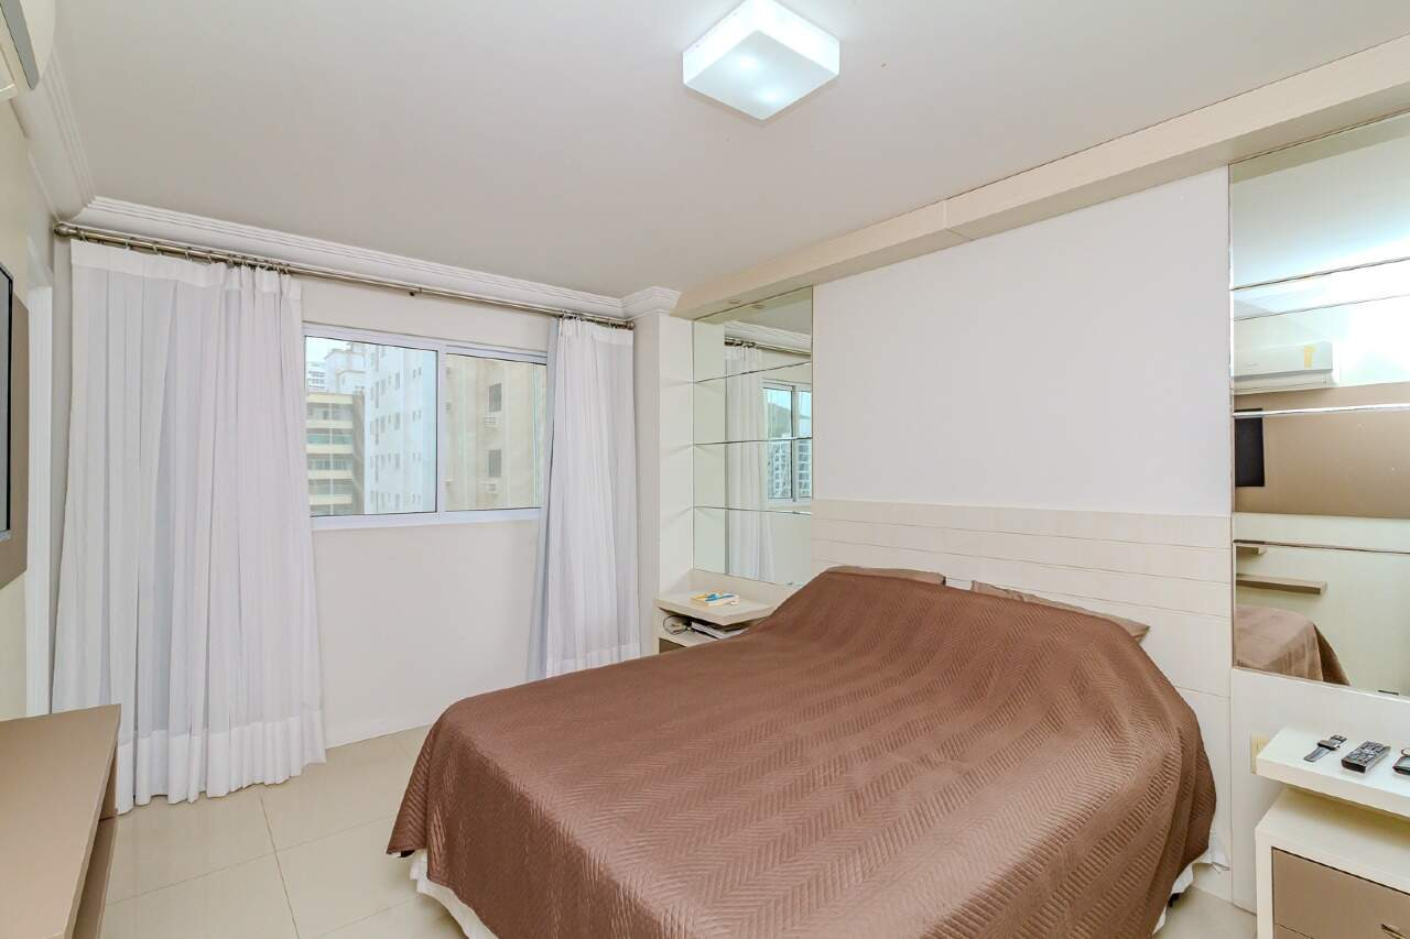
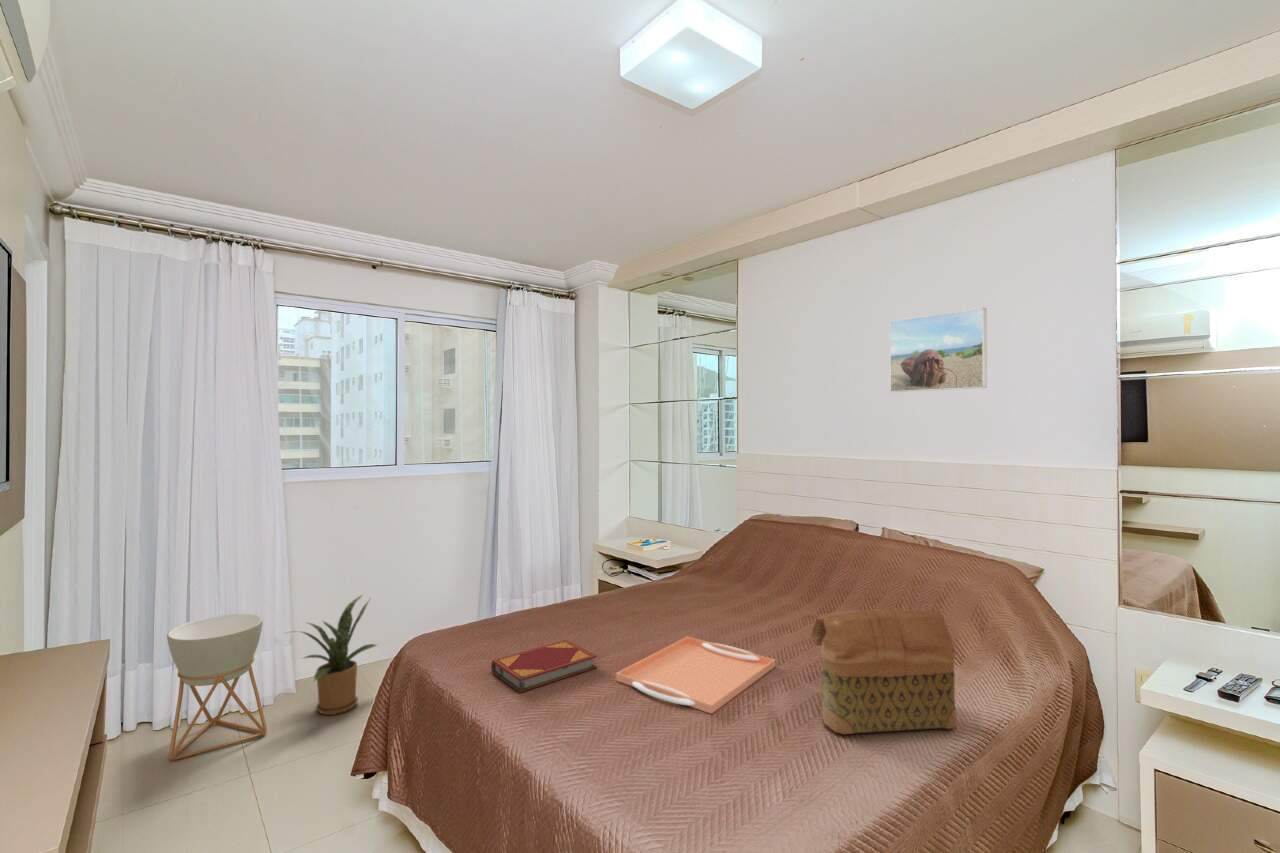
+ planter [166,613,268,762]
+ hardback book [490,639,598,694]
+ house plant [283,593,379,716]
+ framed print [889,307,988,393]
+ serving tray [615,636,777,715]
+ handbag [809,608,958,736]
